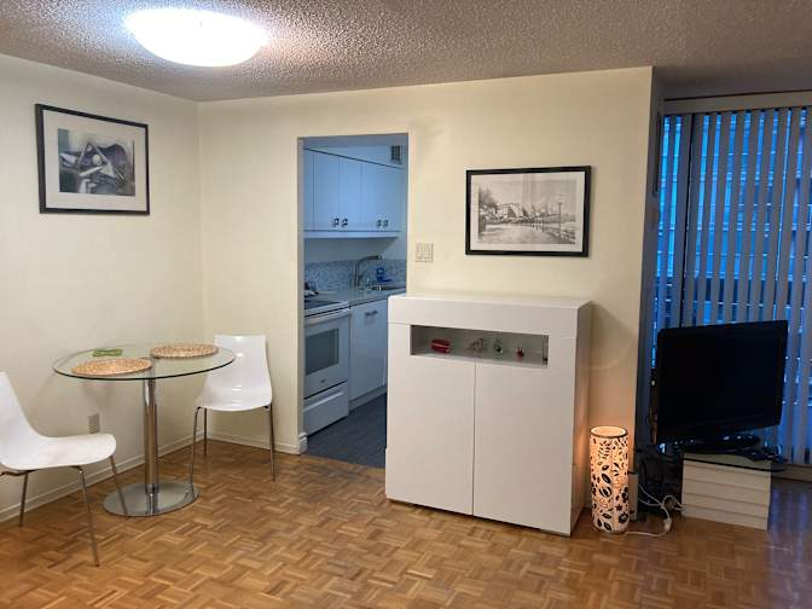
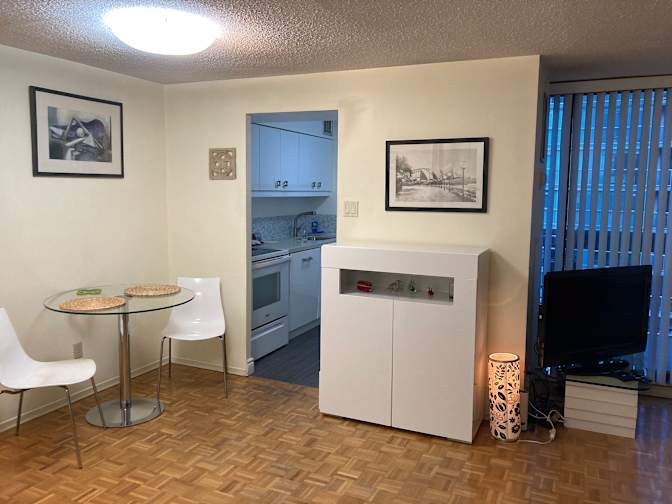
+ wall ornament [208,147,238,181]
